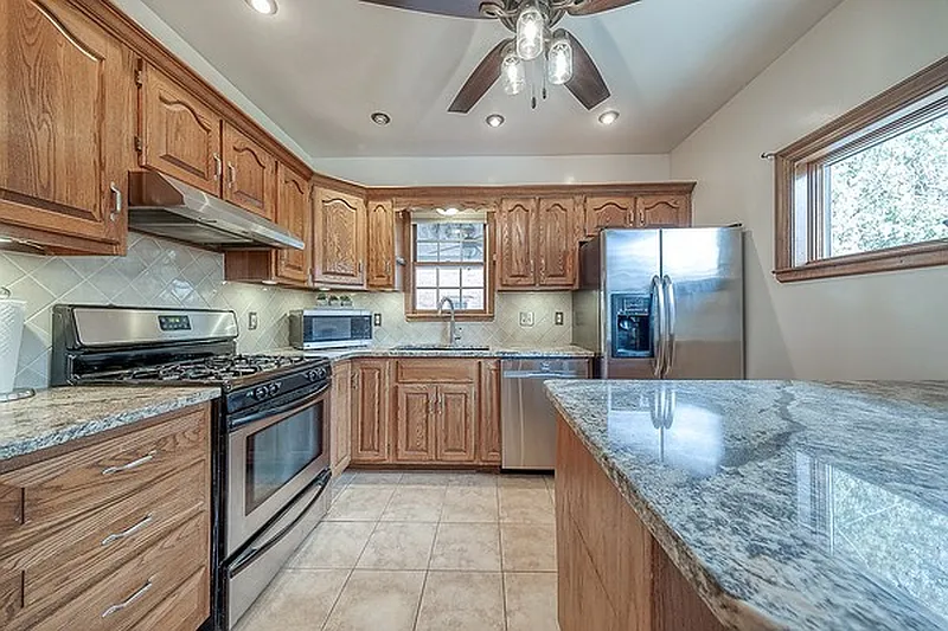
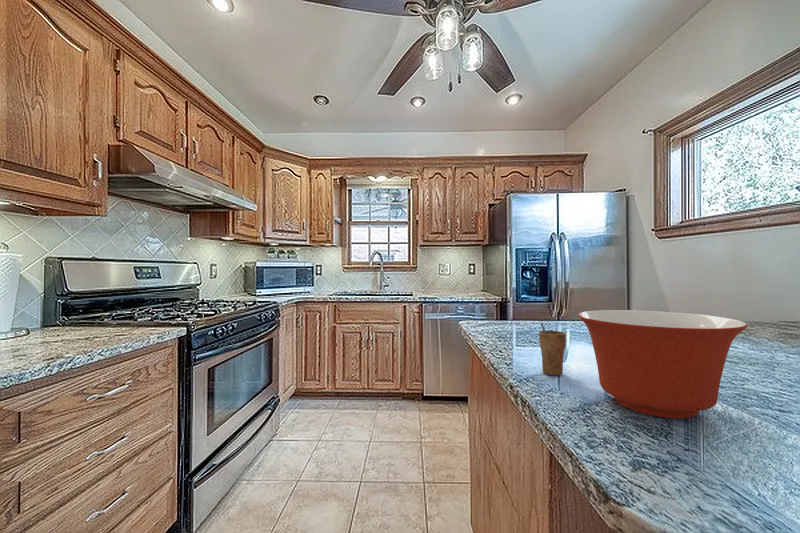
+ mixing bowl [577,309,748,419]
+ cup [538,322,567,376]
